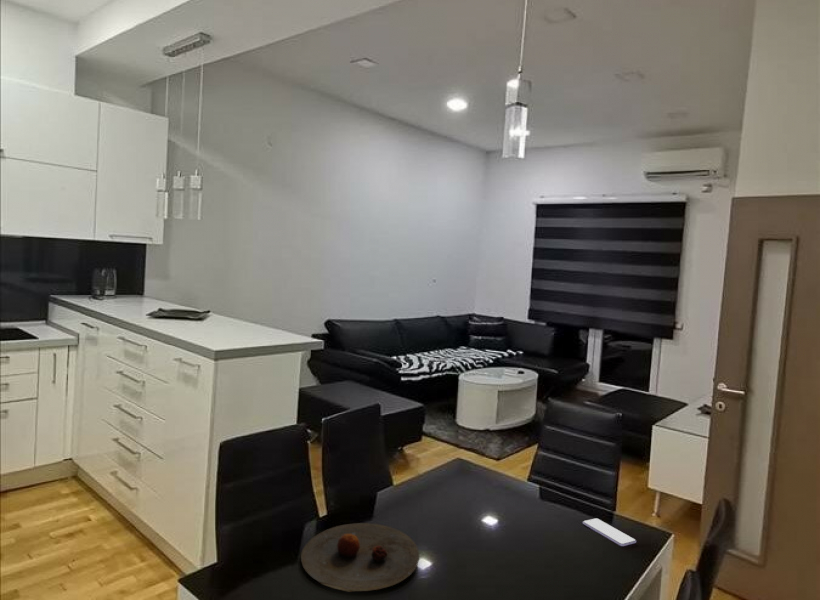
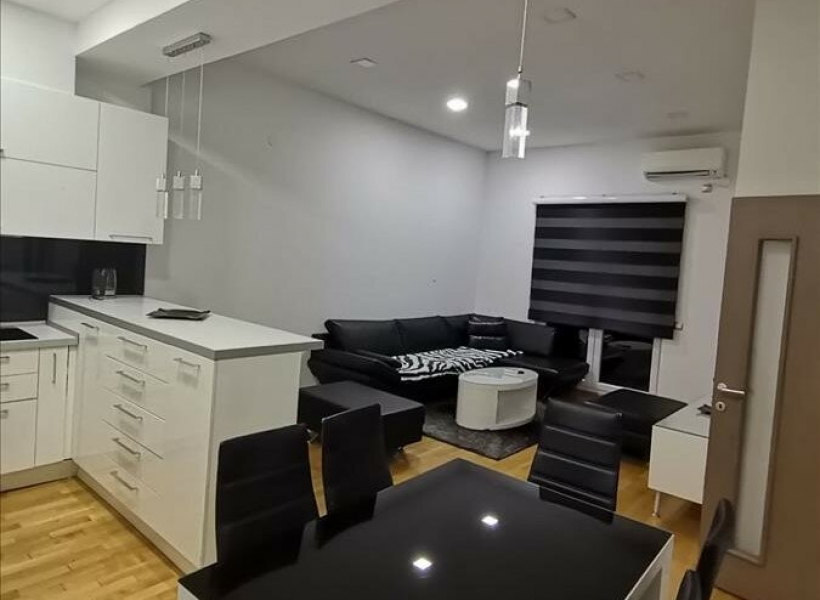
- smartphone [582,517,637,547]
- plate [300,522,420,593]
